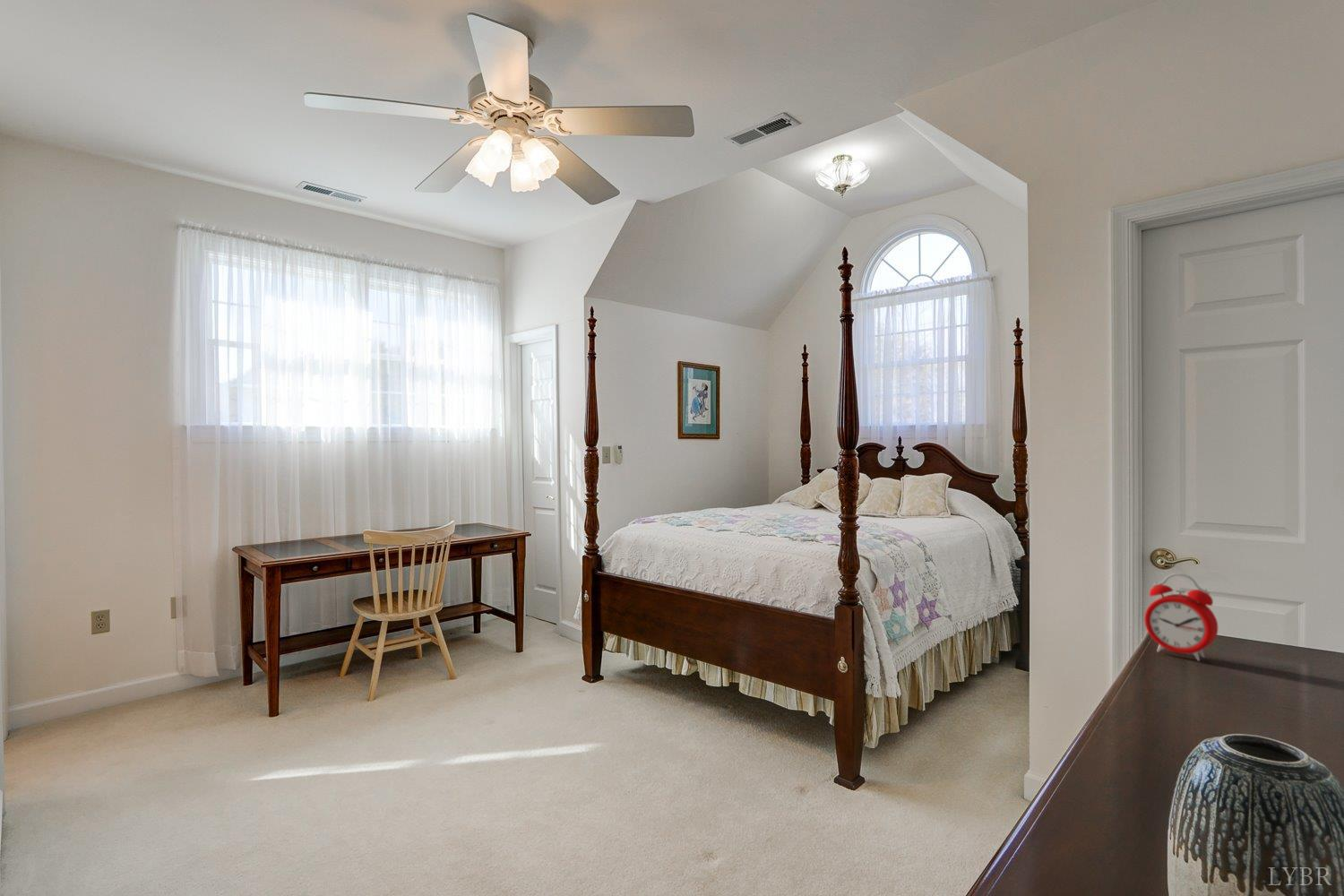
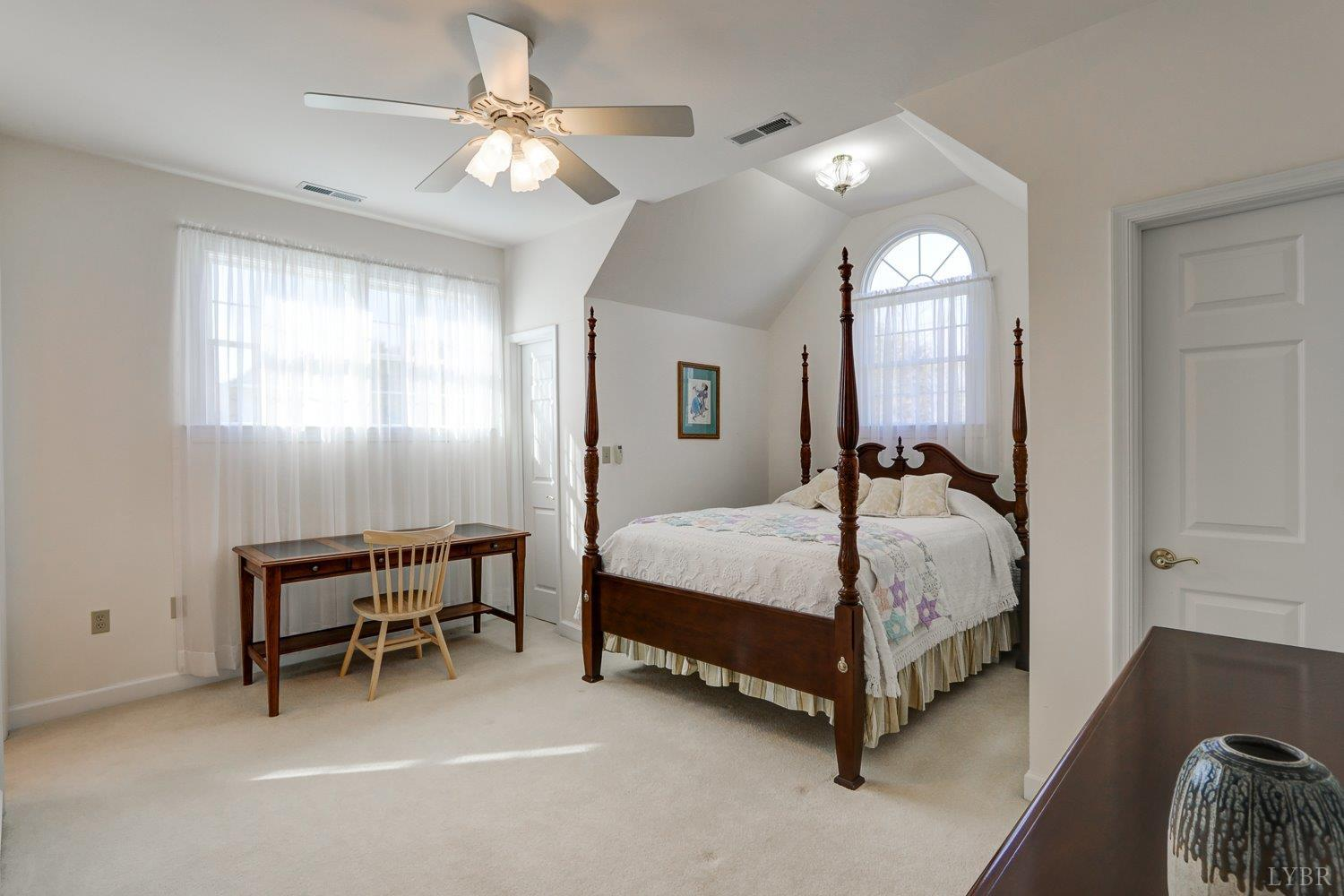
- alarm clock [1143,573,1219,662]
